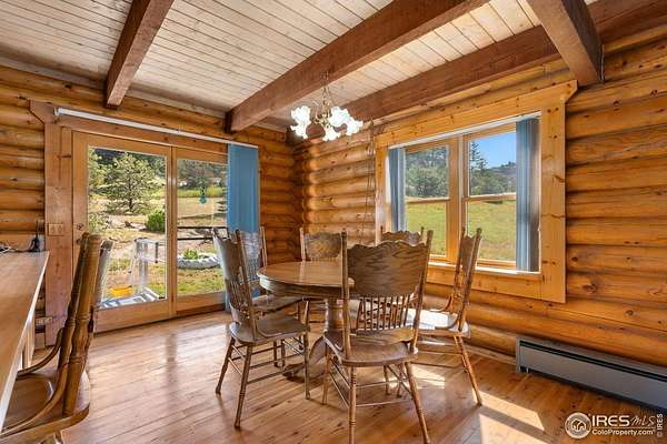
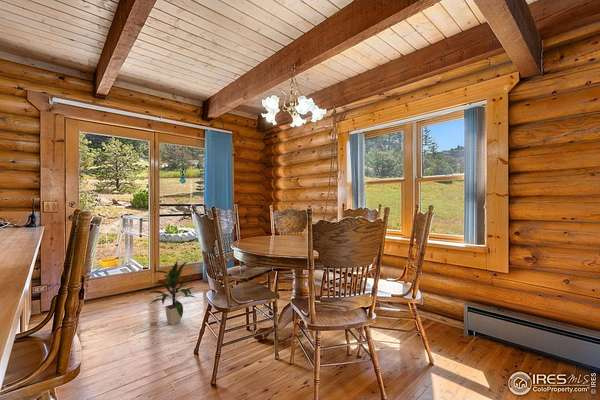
+ indoor plant [145,259,197,326]
